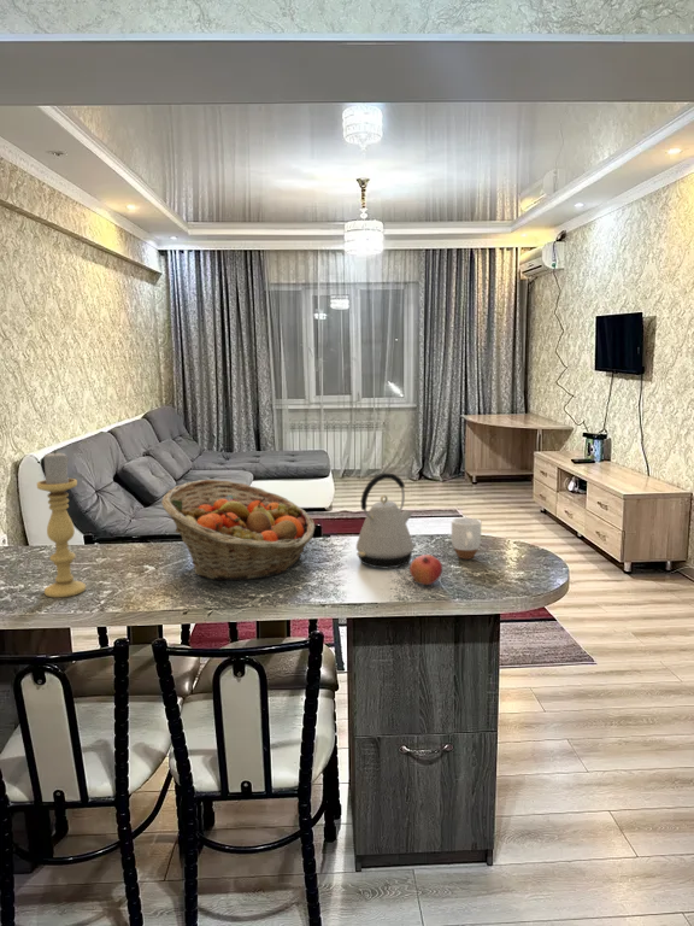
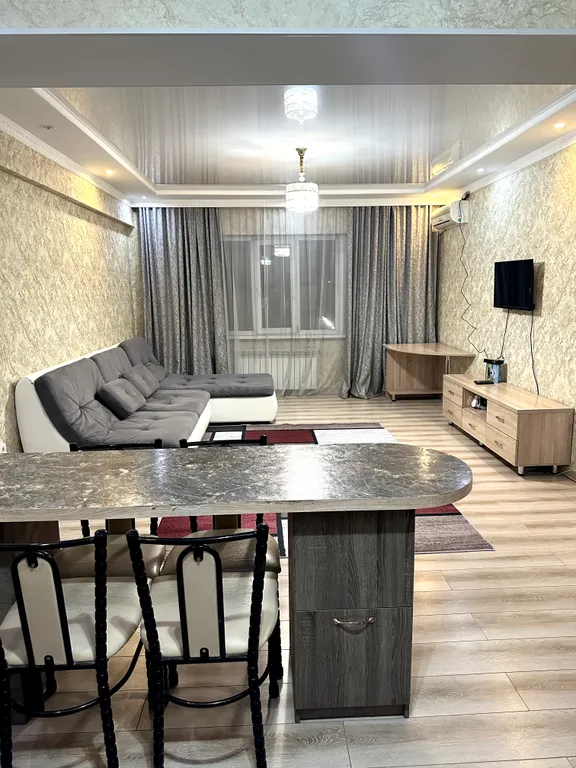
- candle holder [36,450,87,599]
- pomegranate [408,553,443,586]
- mug [451,516,482,561]
- kettle [355,471,414,569]
- fruit basket [160,479,317,581]
